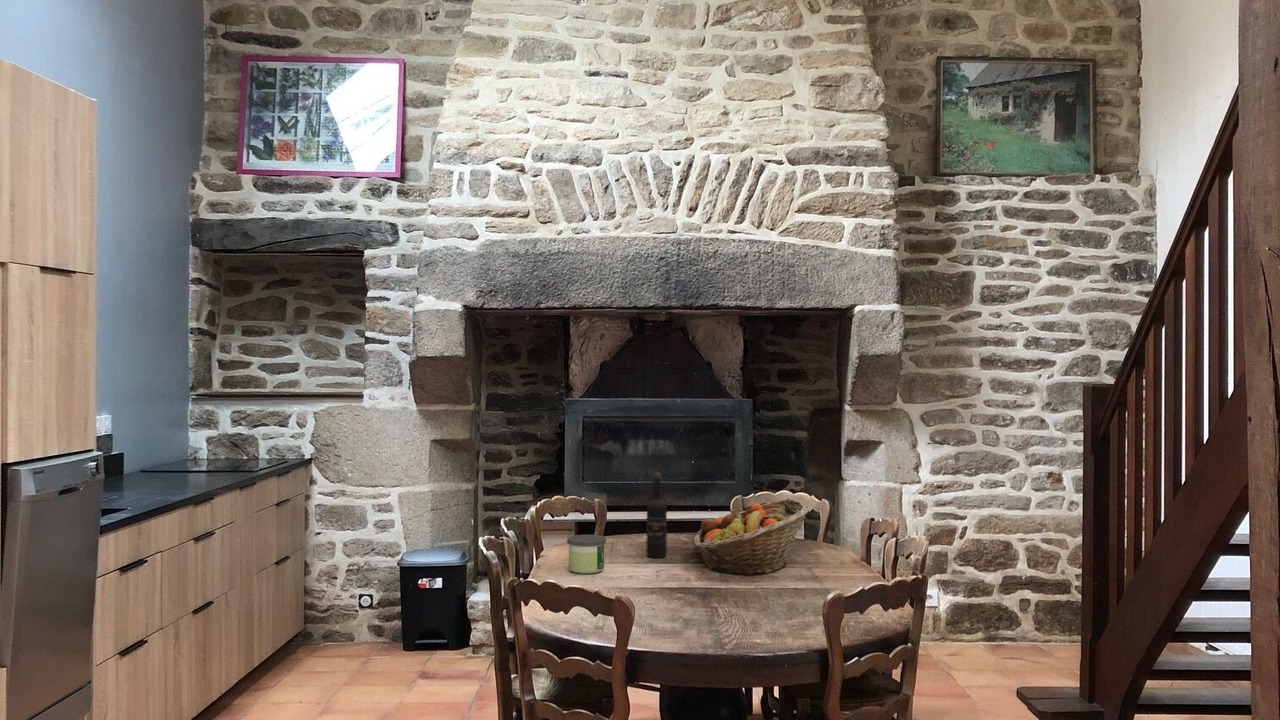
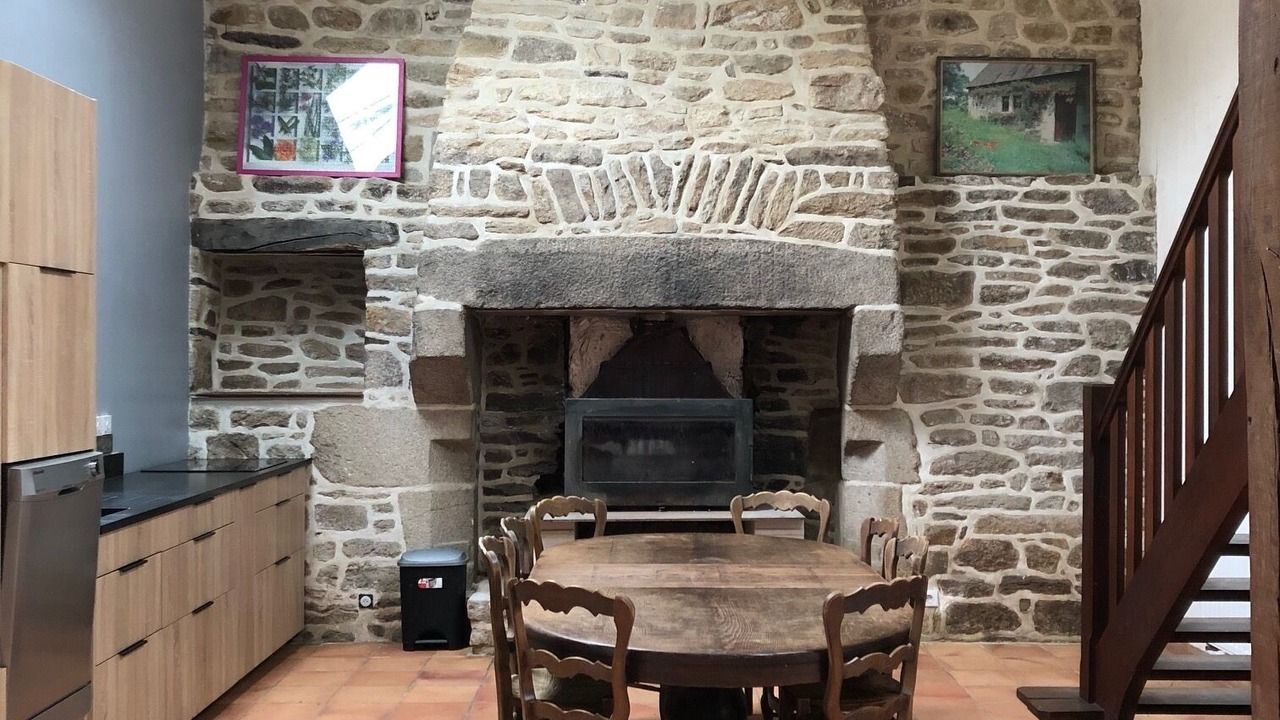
- wine bottle [646,471,668,559]
- fruit basket [693,498,811,577]
- candle [566,534,607,575]
